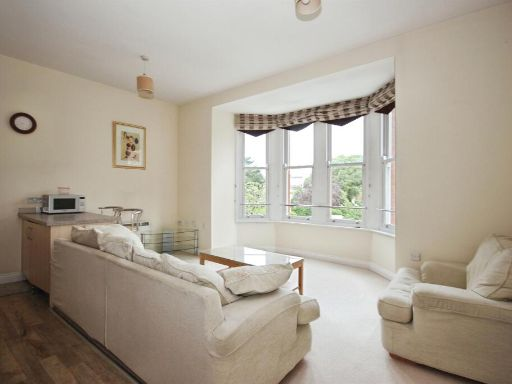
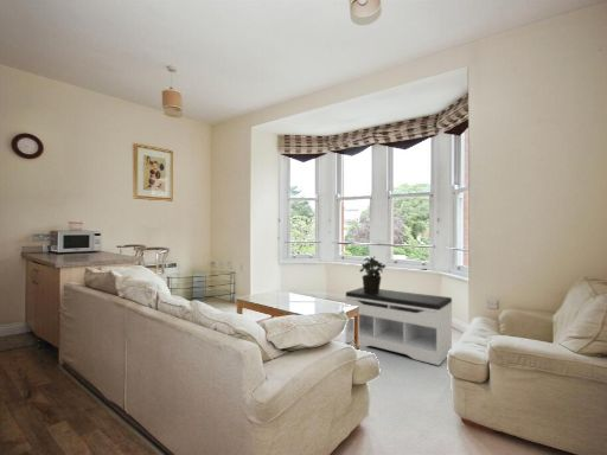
+ potted plant [358,255,386,293]
+ bench [344,286,453,366]
